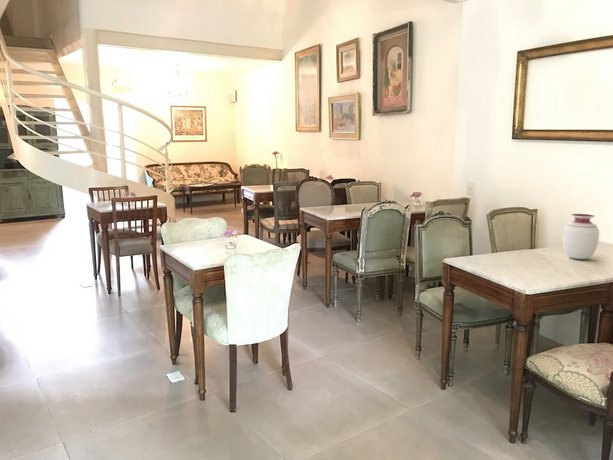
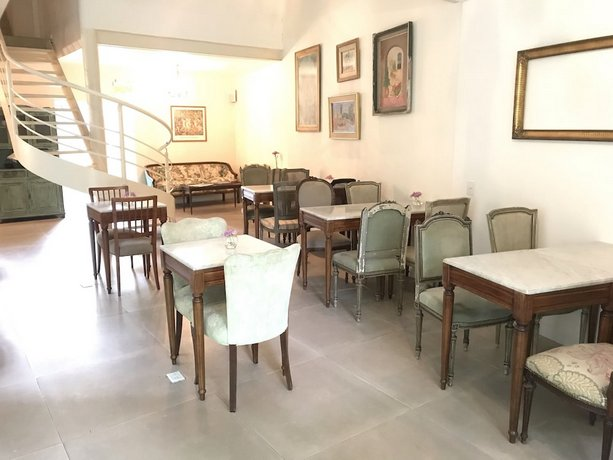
- vase [562,213,600,260]
